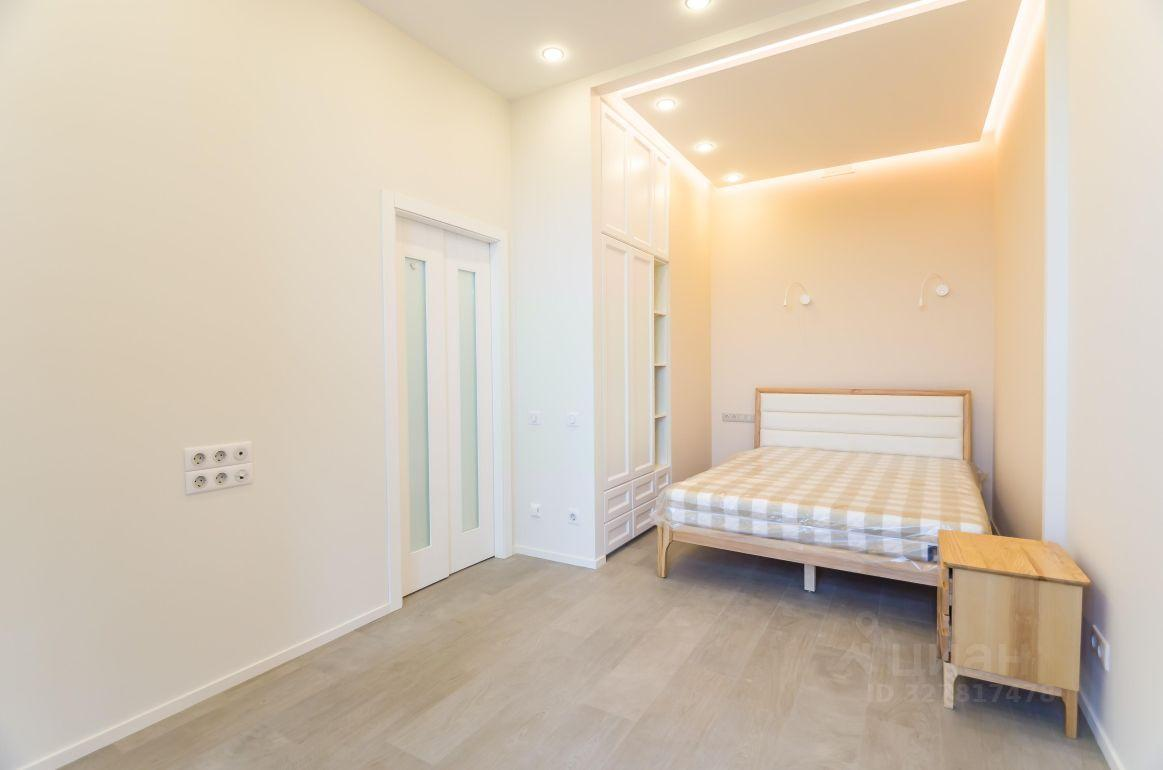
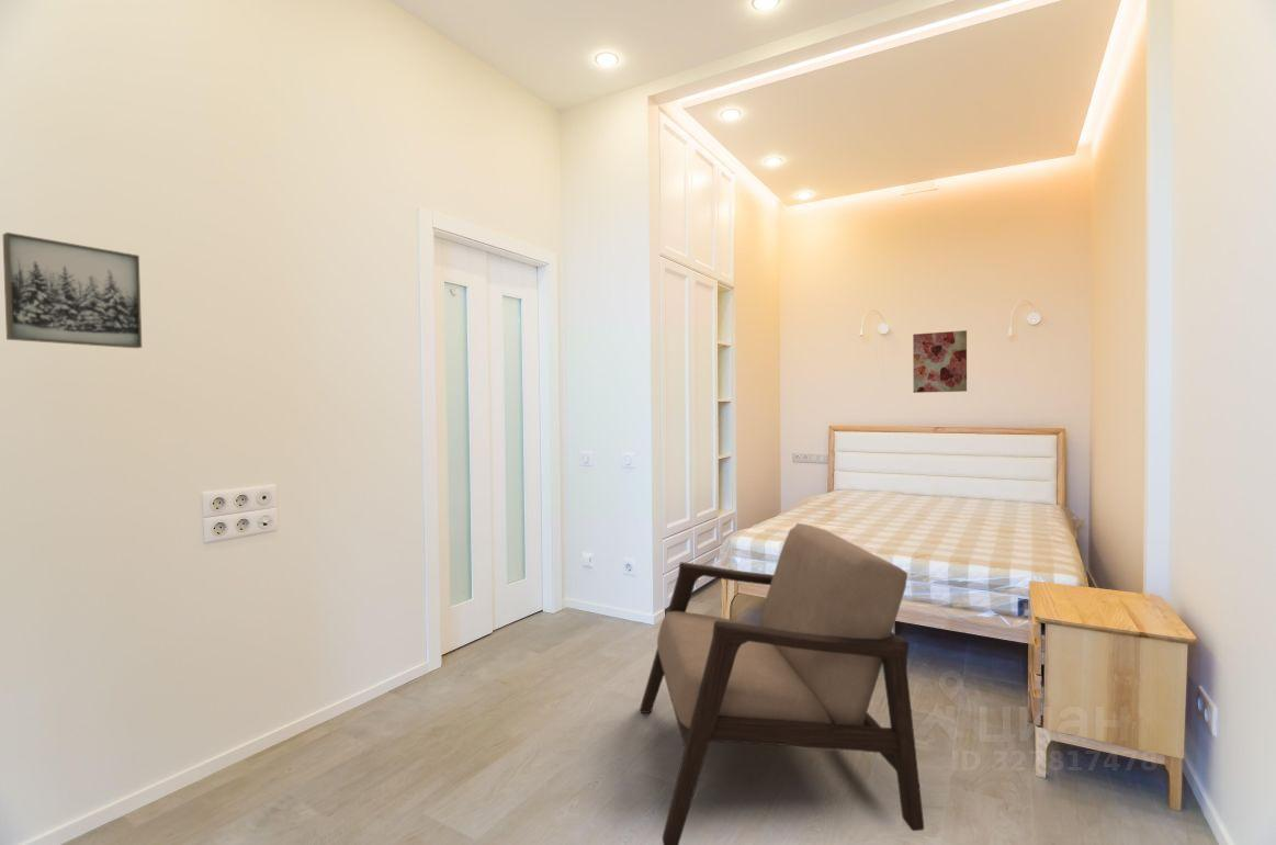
+ wall art [2,232,143,349]
+ wall art [912,329,968,394]
+ armchair [640,522,925,845]
